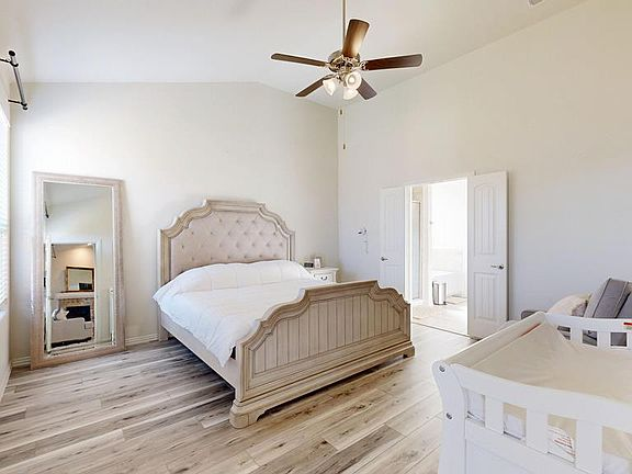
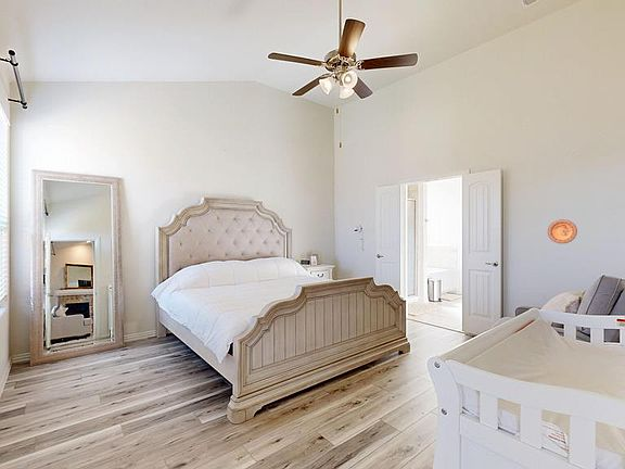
+ decorative plate [547,218,578,244]
